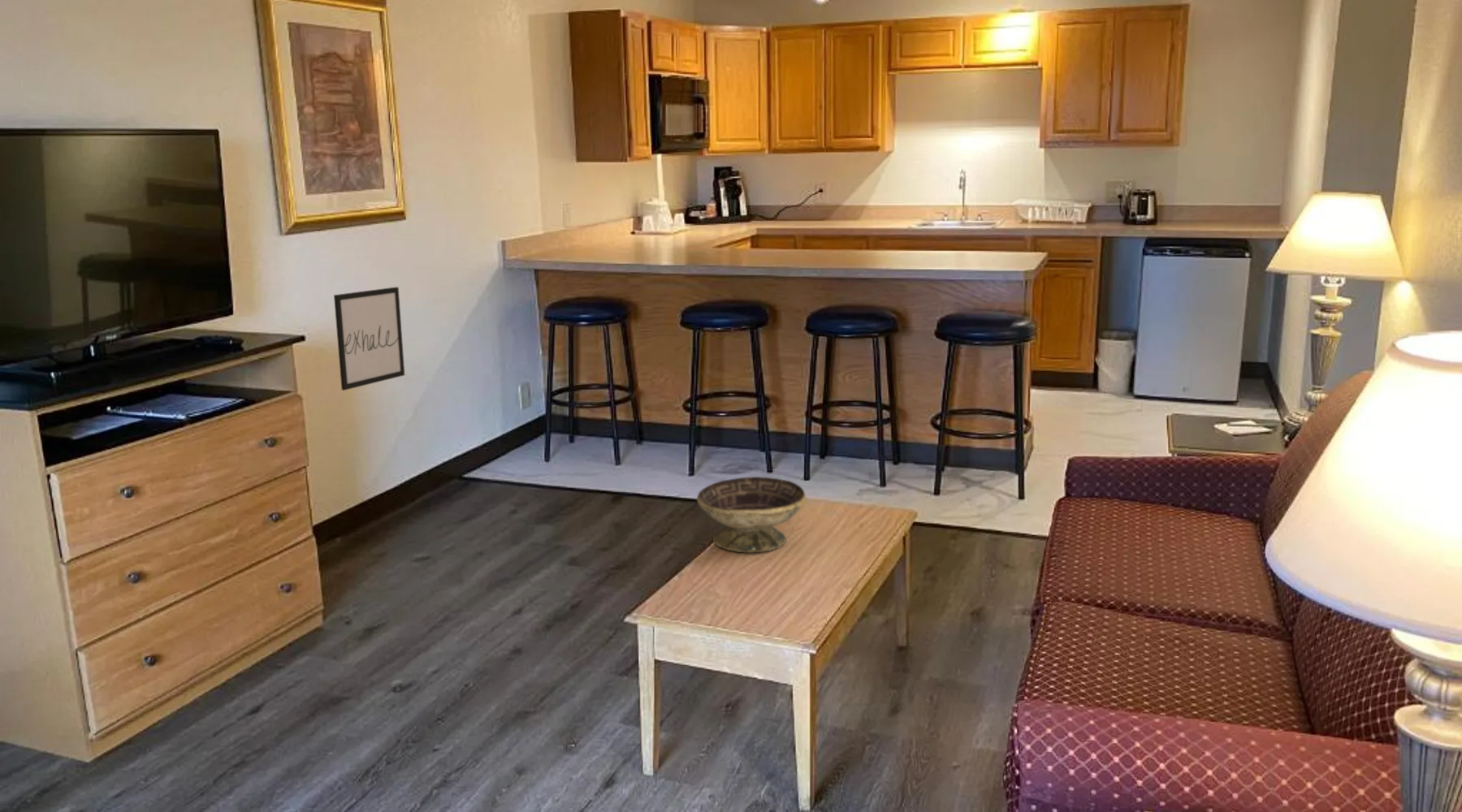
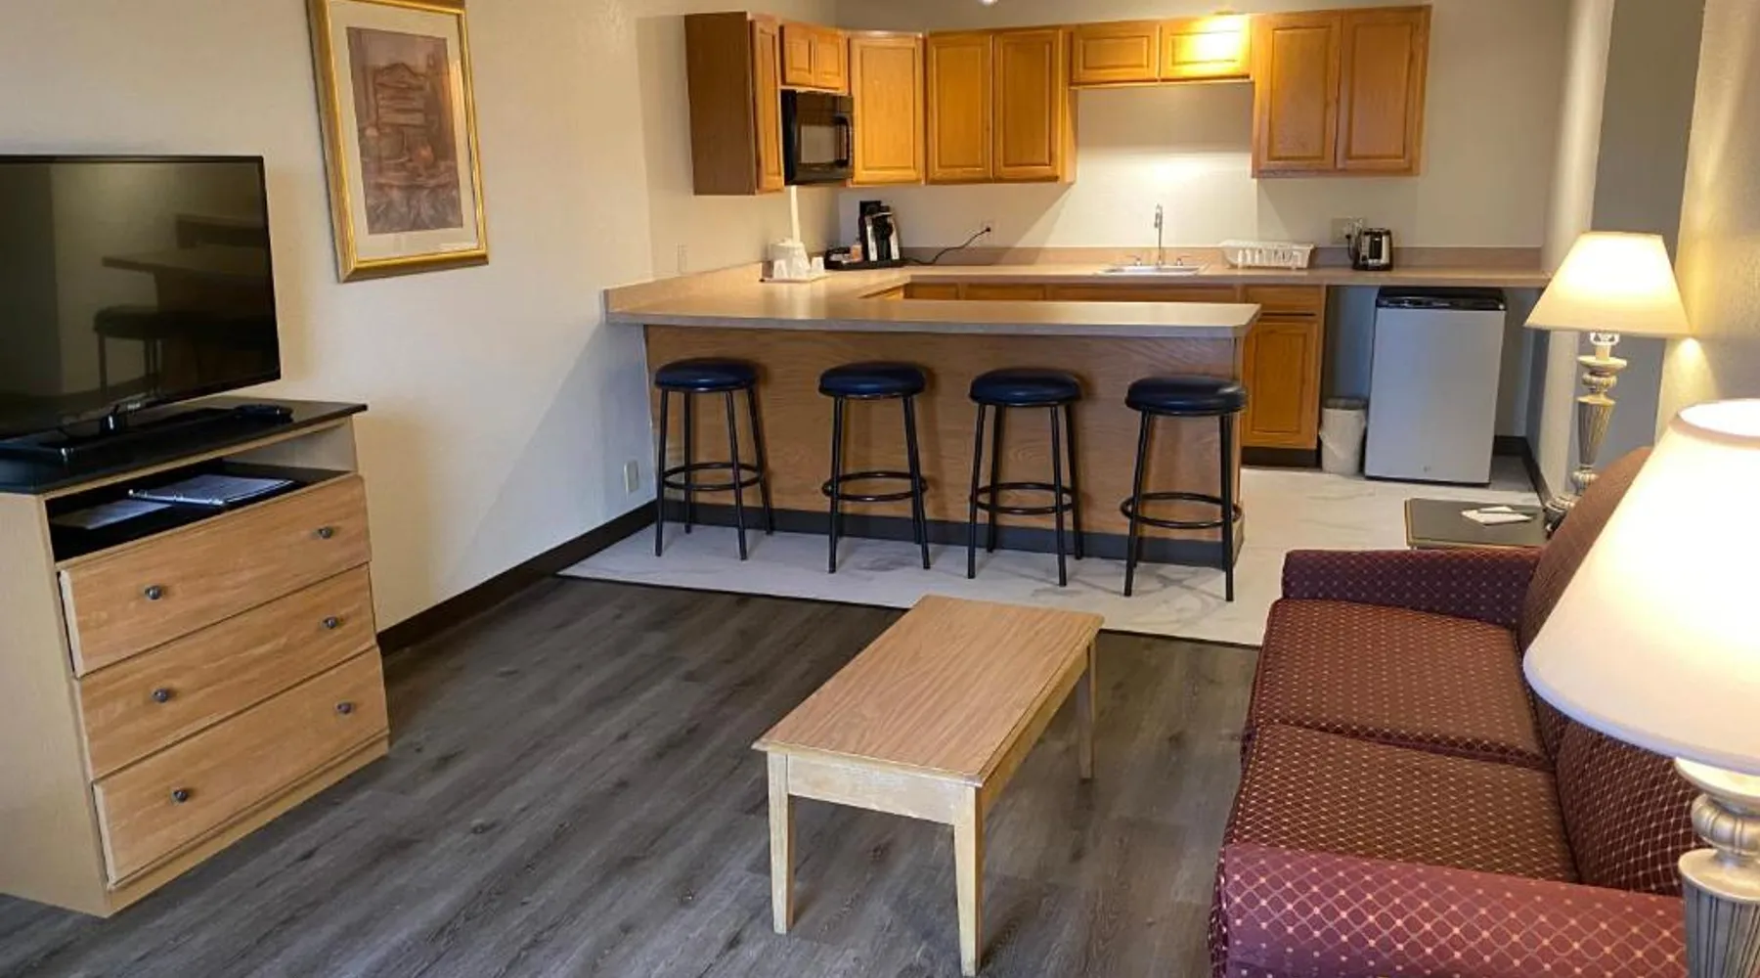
- wall art [333,287,405,391]
- decorative bowl [696,476,807,553]
